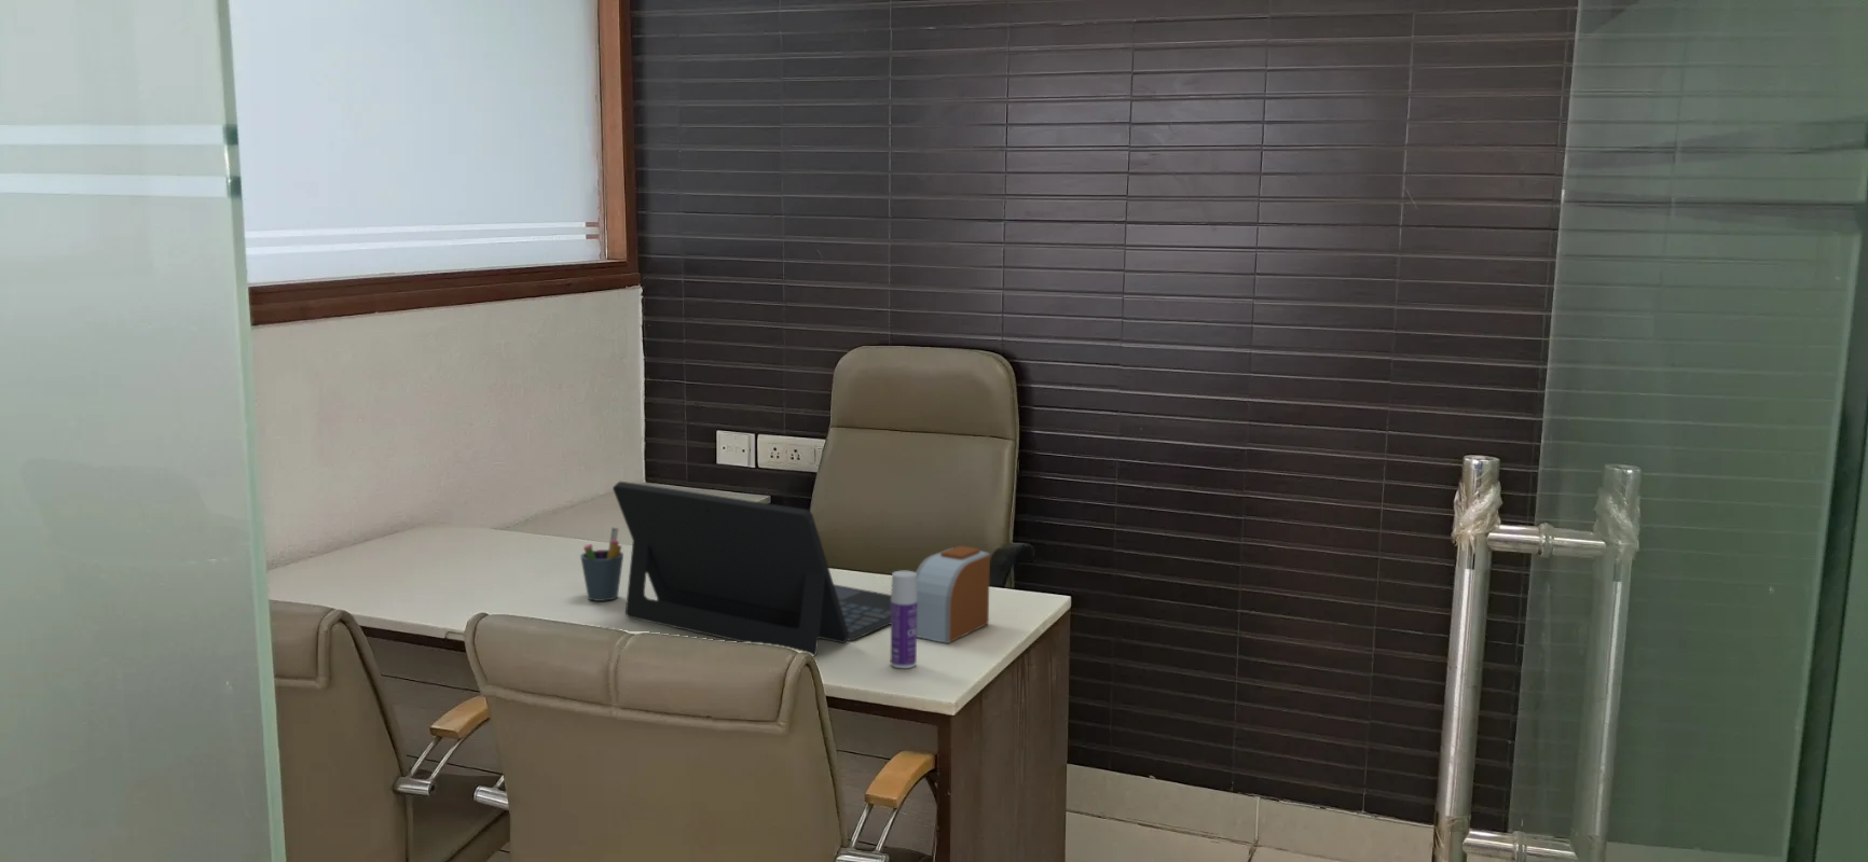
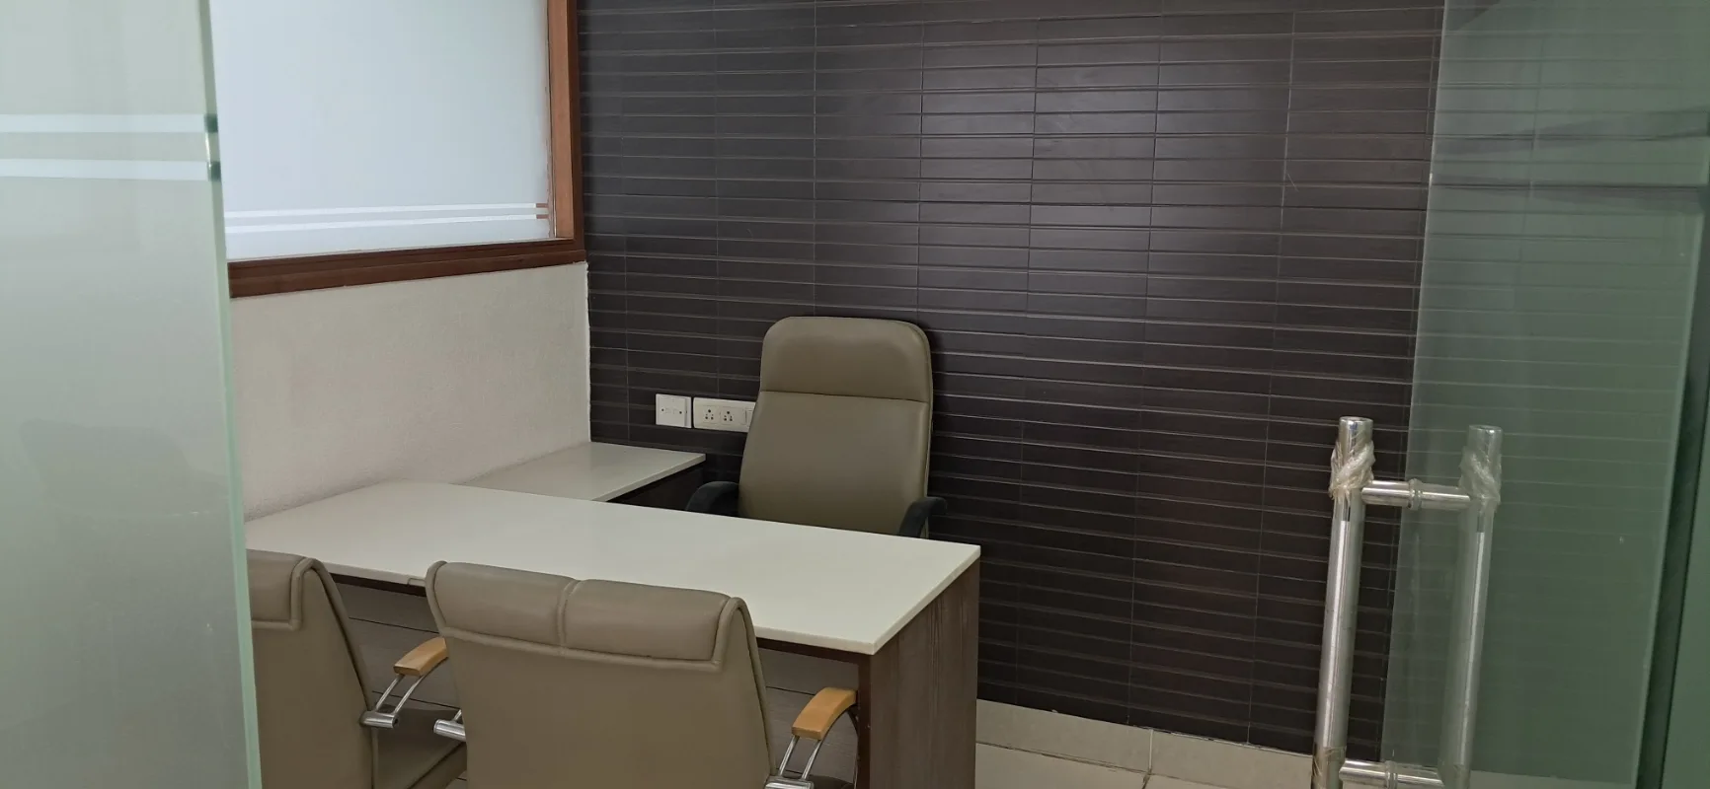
- pen holder [579,526,624,602]
- bottle [890,570,917,669]
- laptop [611,481,891,657]
- alarm clock [915,545,991,644]
